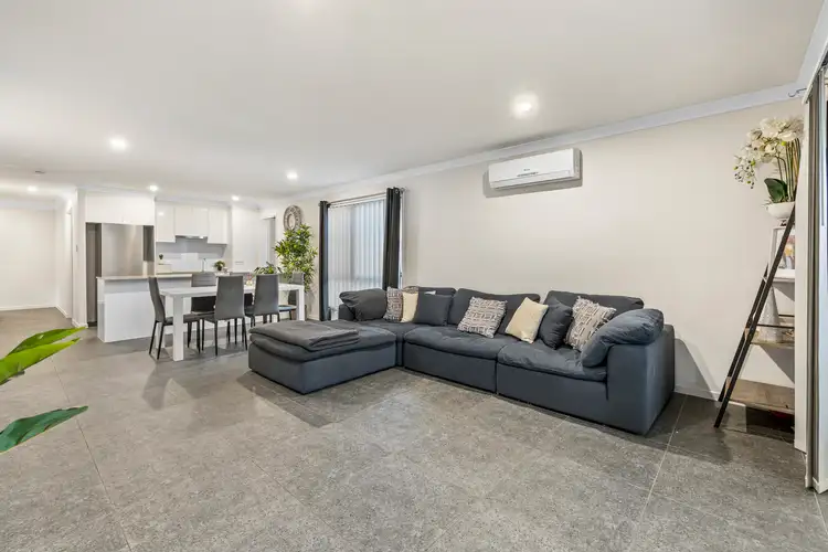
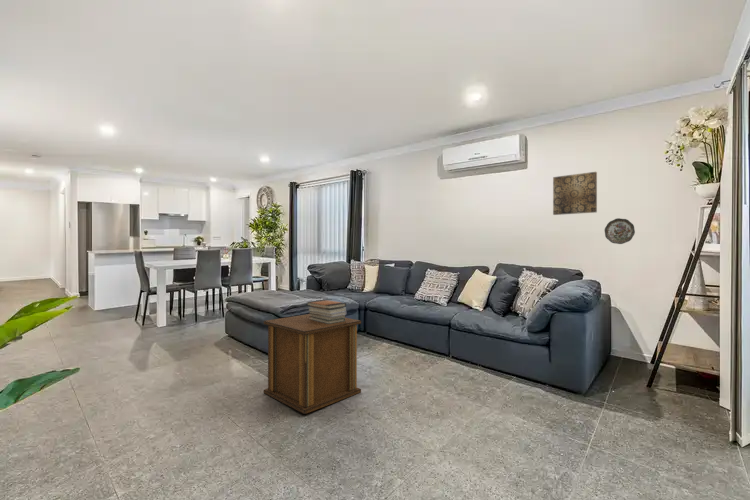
+ side table [263,313,362,415]
+ wall art [552,171,598,216]
+ book stack [306,299,347,324]
+ decorative plate [604,217,636,245]
